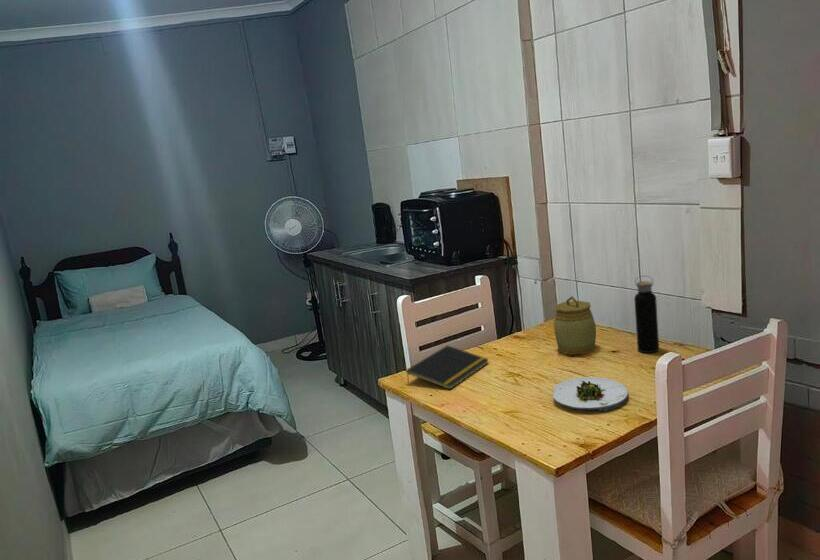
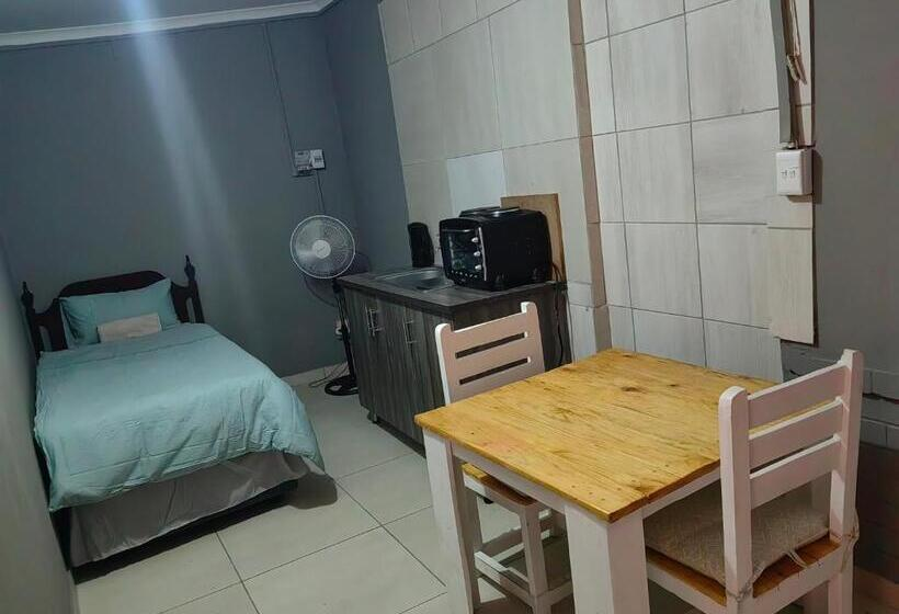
- salad plate [552,376,629,412]
- water bottle [633,275,660,354]
- jar [553,295,597,356]
- notepad [405,345,490,390]
